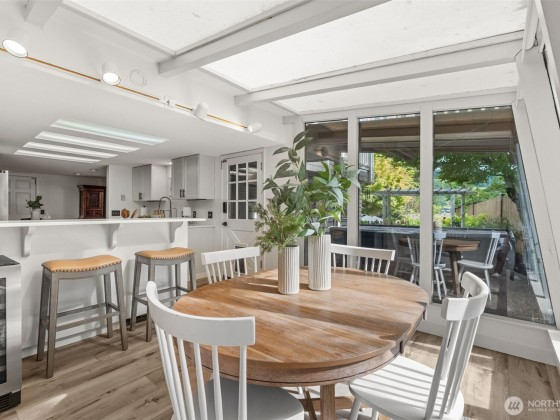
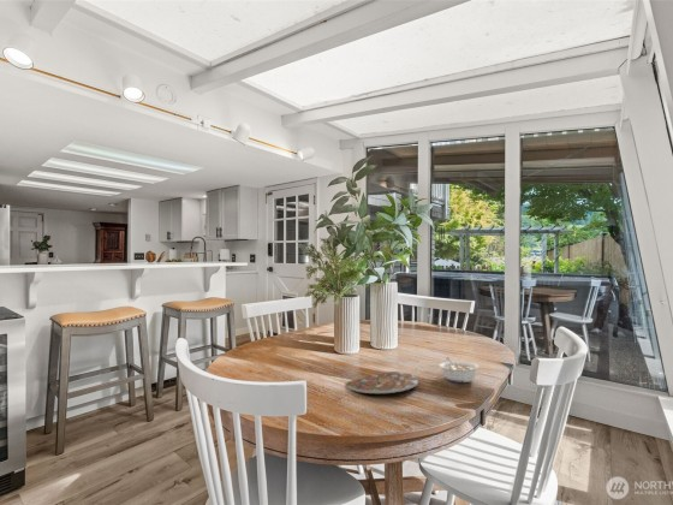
+ legume [439,356,480,384]
+ plate [345,370,419,394]
